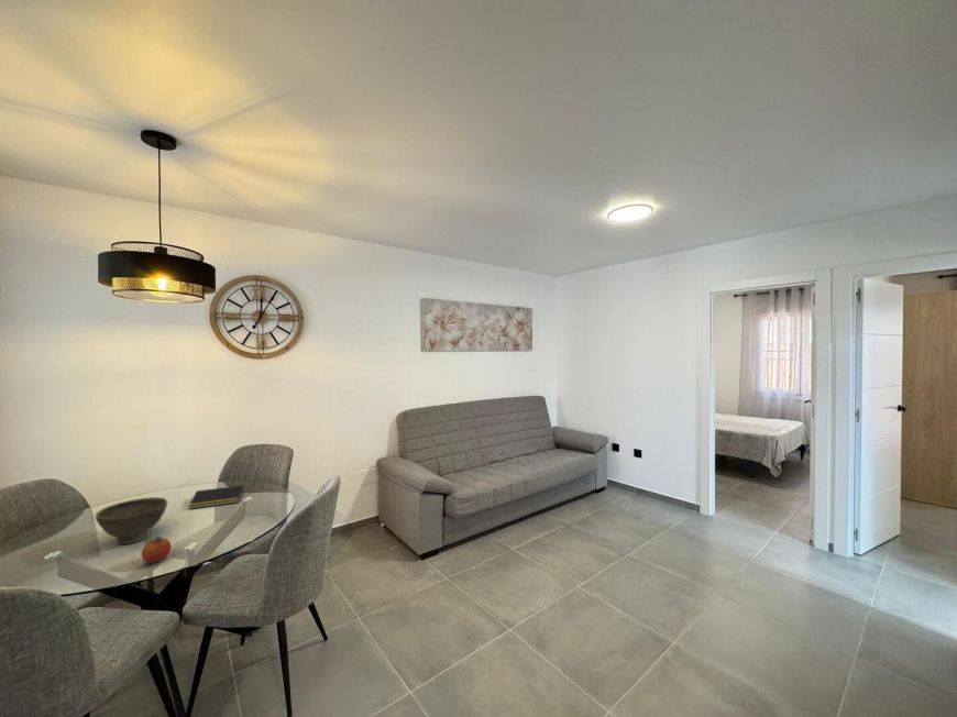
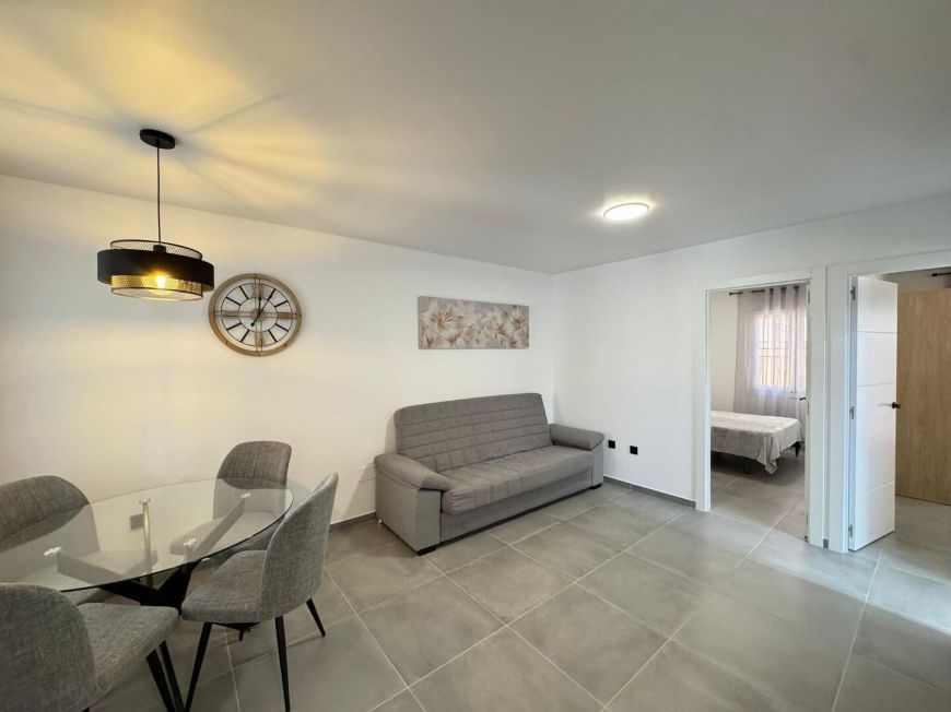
- bowl [95,496,168,545]
- fruit [141,536,173,564]
- notepad [187,484,244,510]
